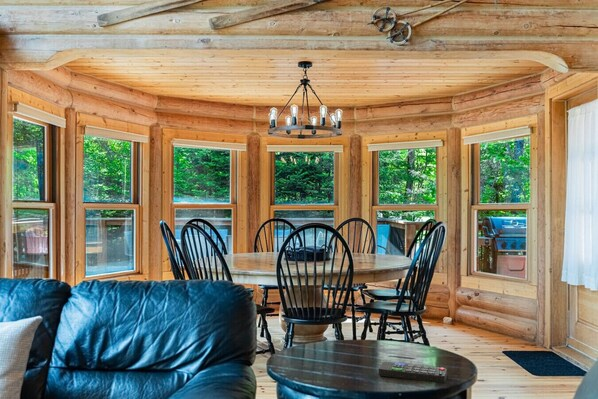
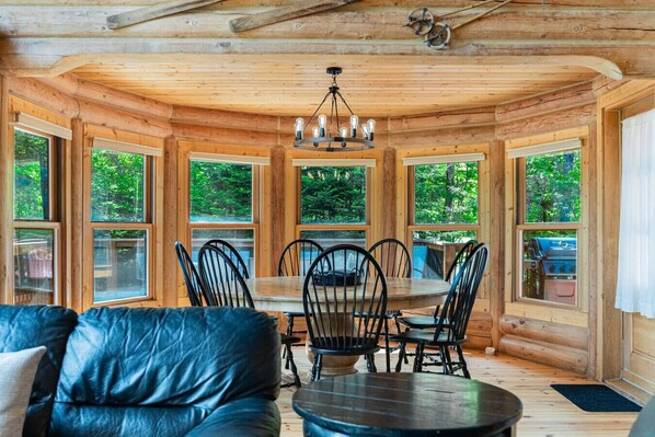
- remote control [377,361,448,384]
